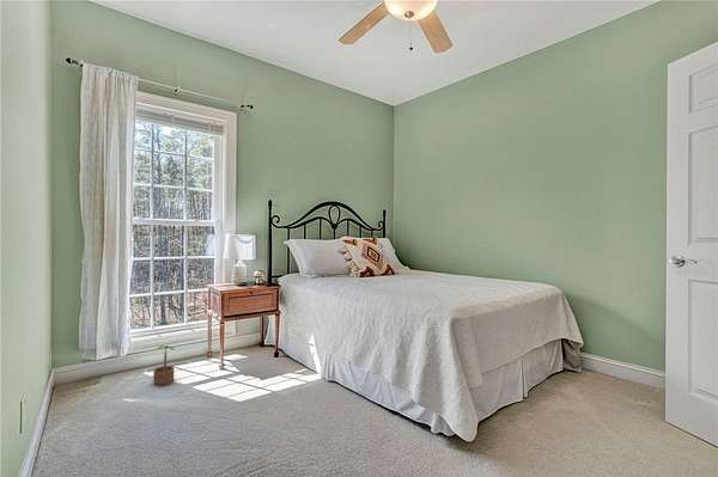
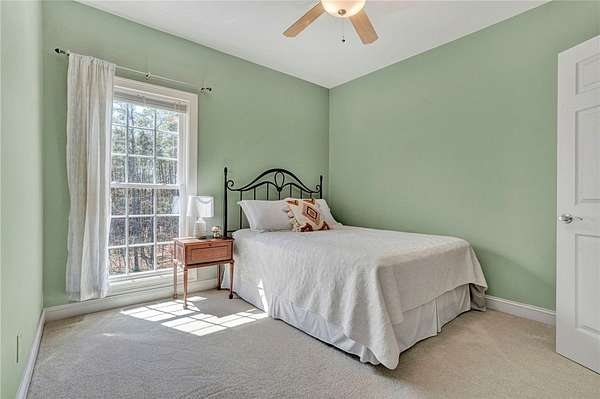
- potted plant [152,344,176,386]
